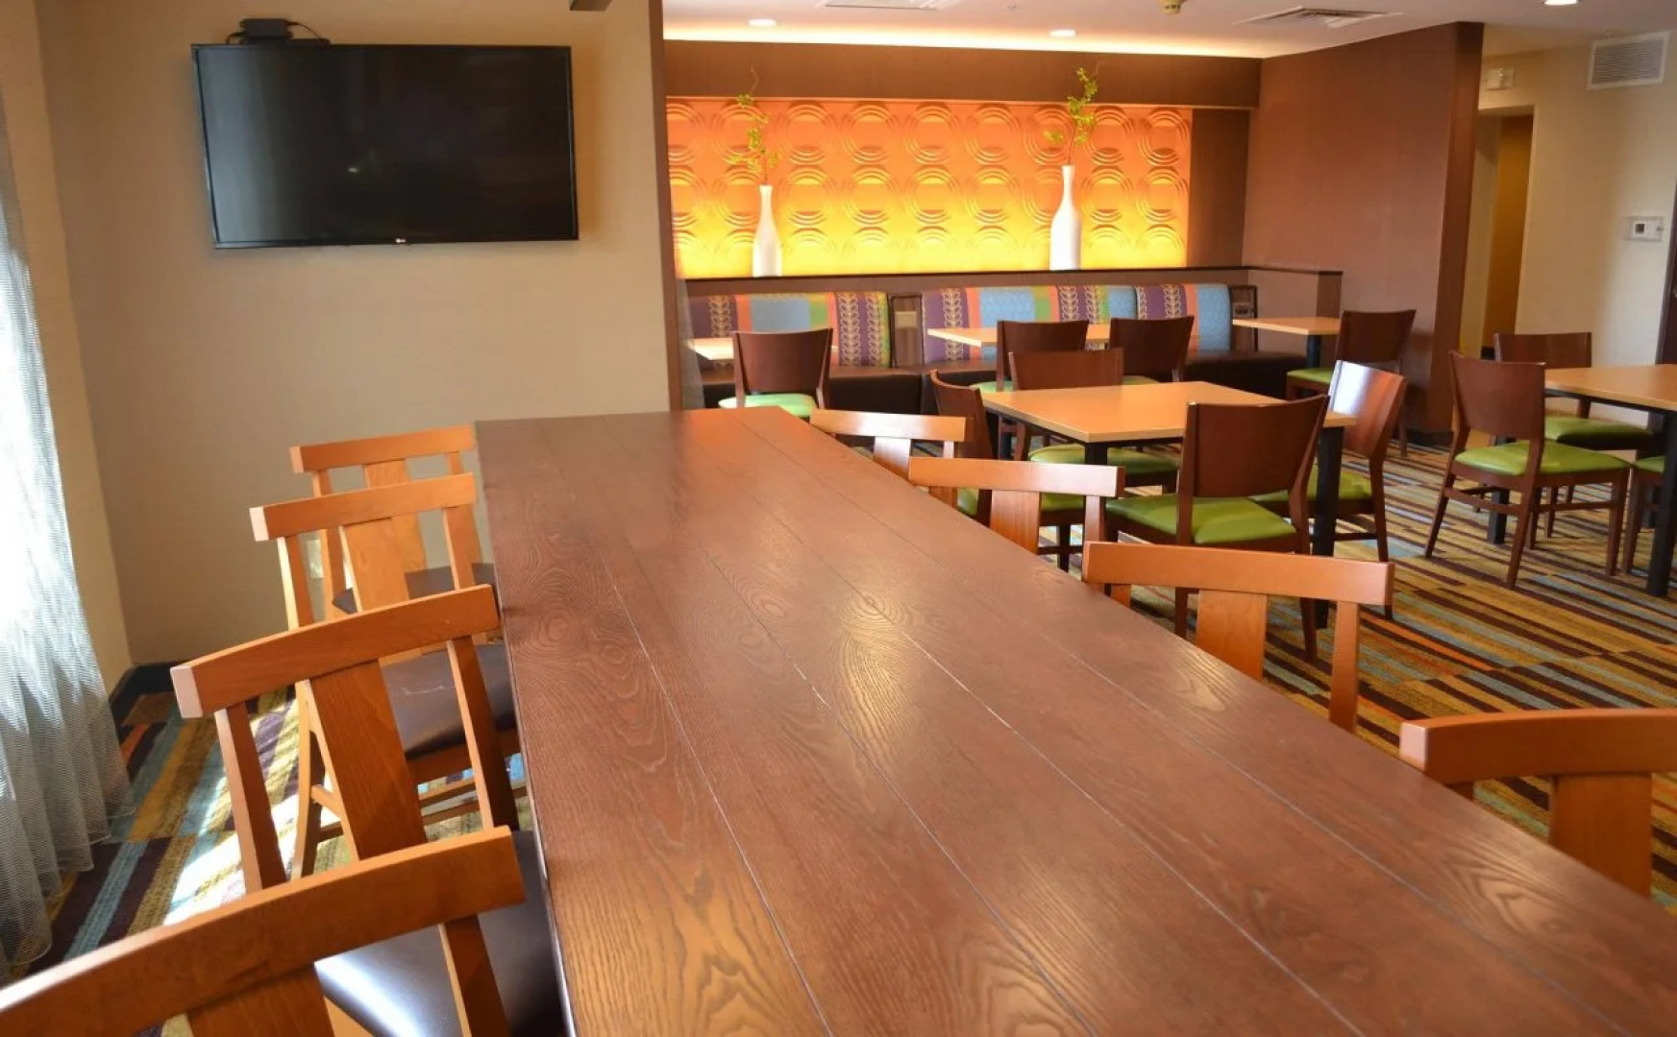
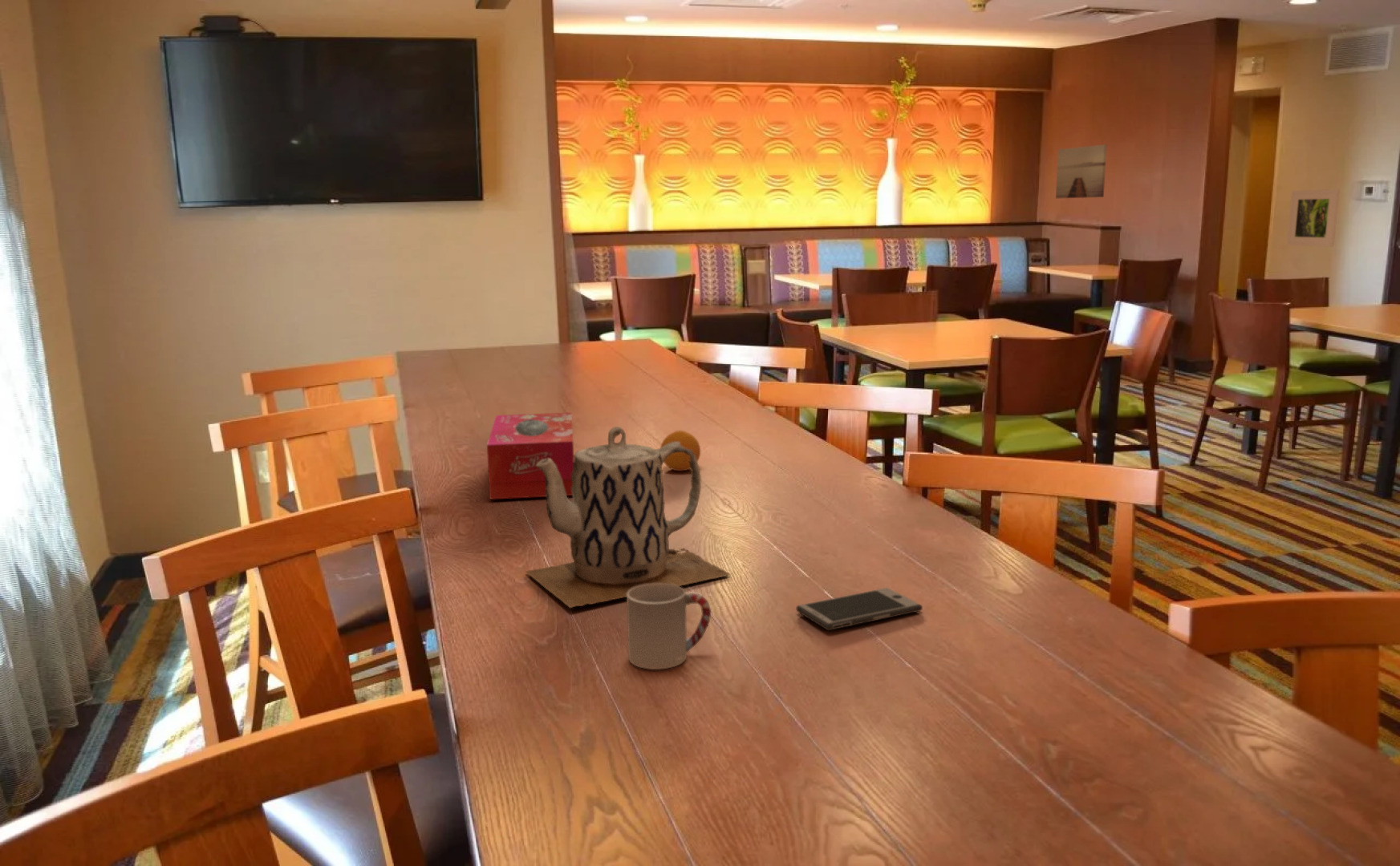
+ tissue box [486,411,574,500]
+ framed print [1286,188,1340,248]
+ smartphone [796,587,923,631]
+ wall art [1055,144,1107,199]
+ fruit [659,430,701,472]
+ teapot [524,426,732,609]
+ cup [626,583,712,670]
